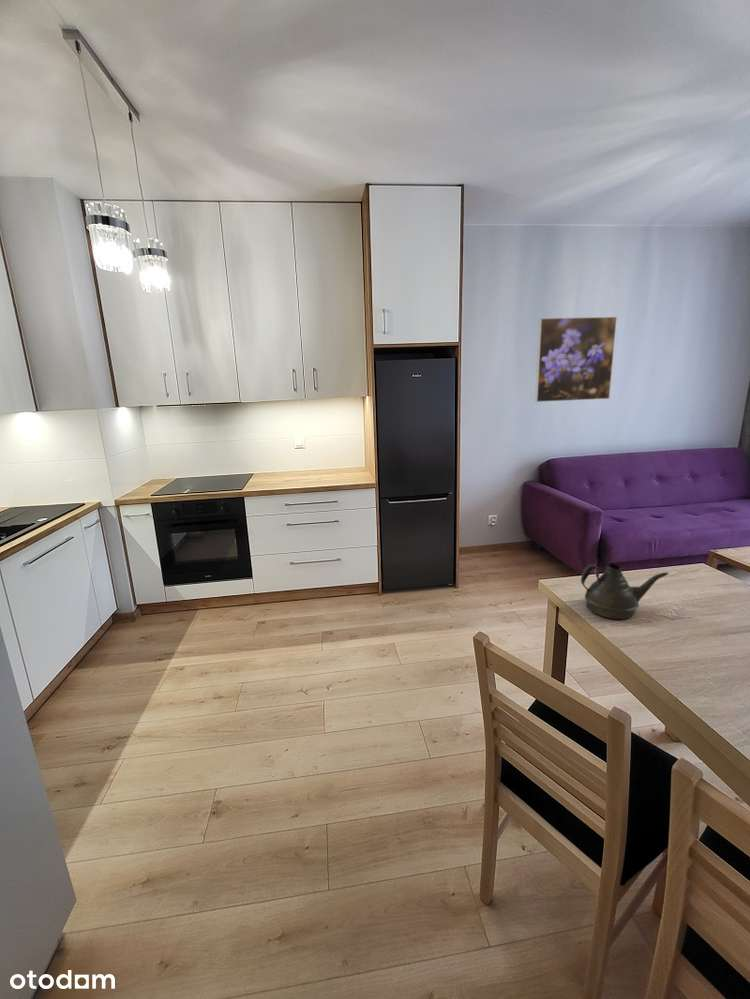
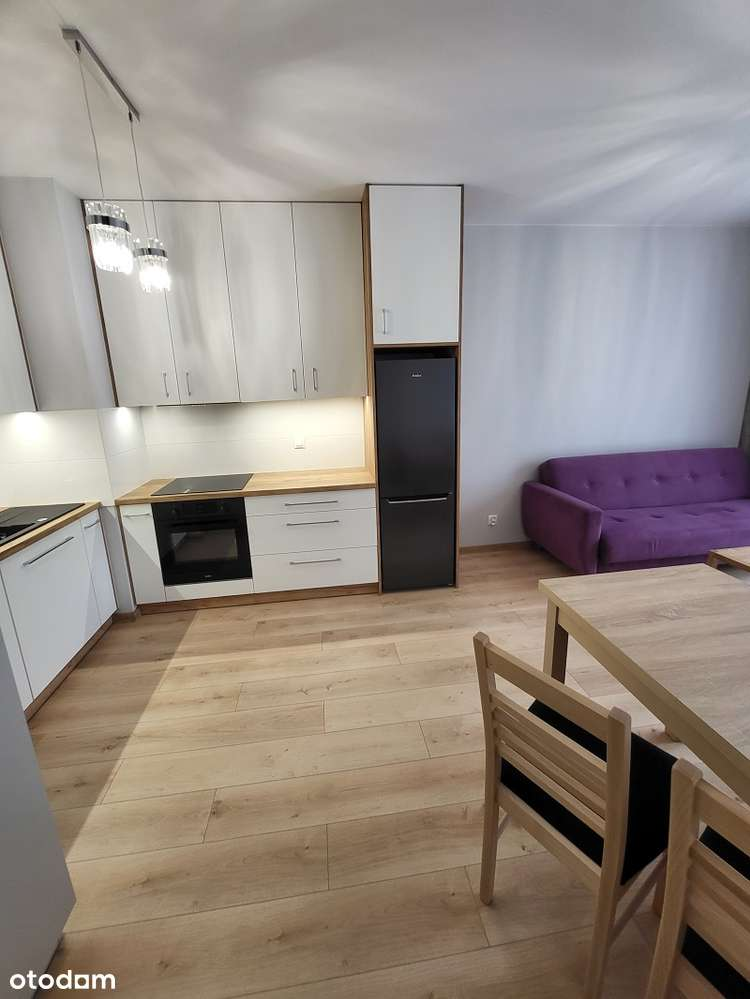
- teapot [580,563,670,620]
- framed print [534,316,618,403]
